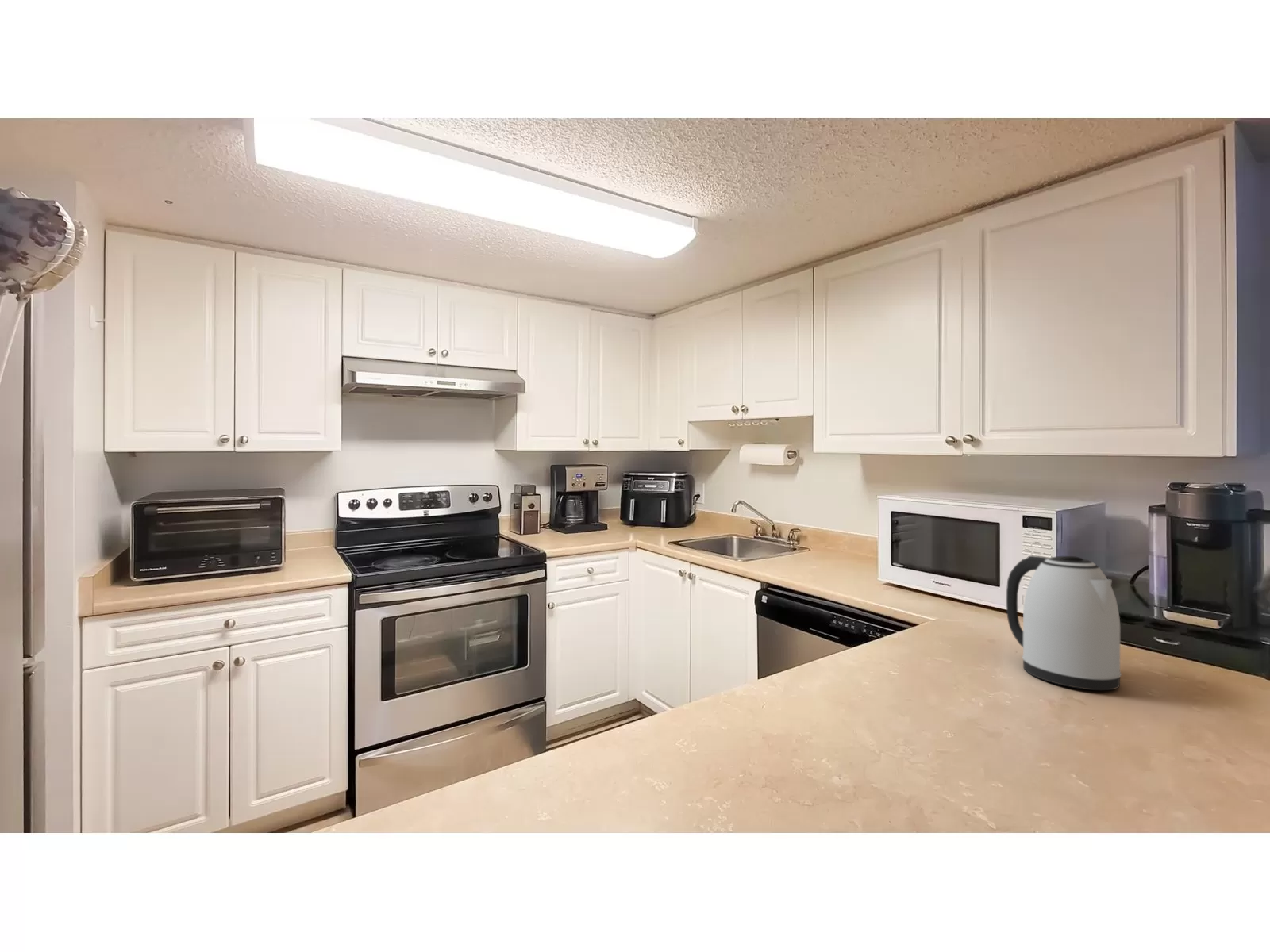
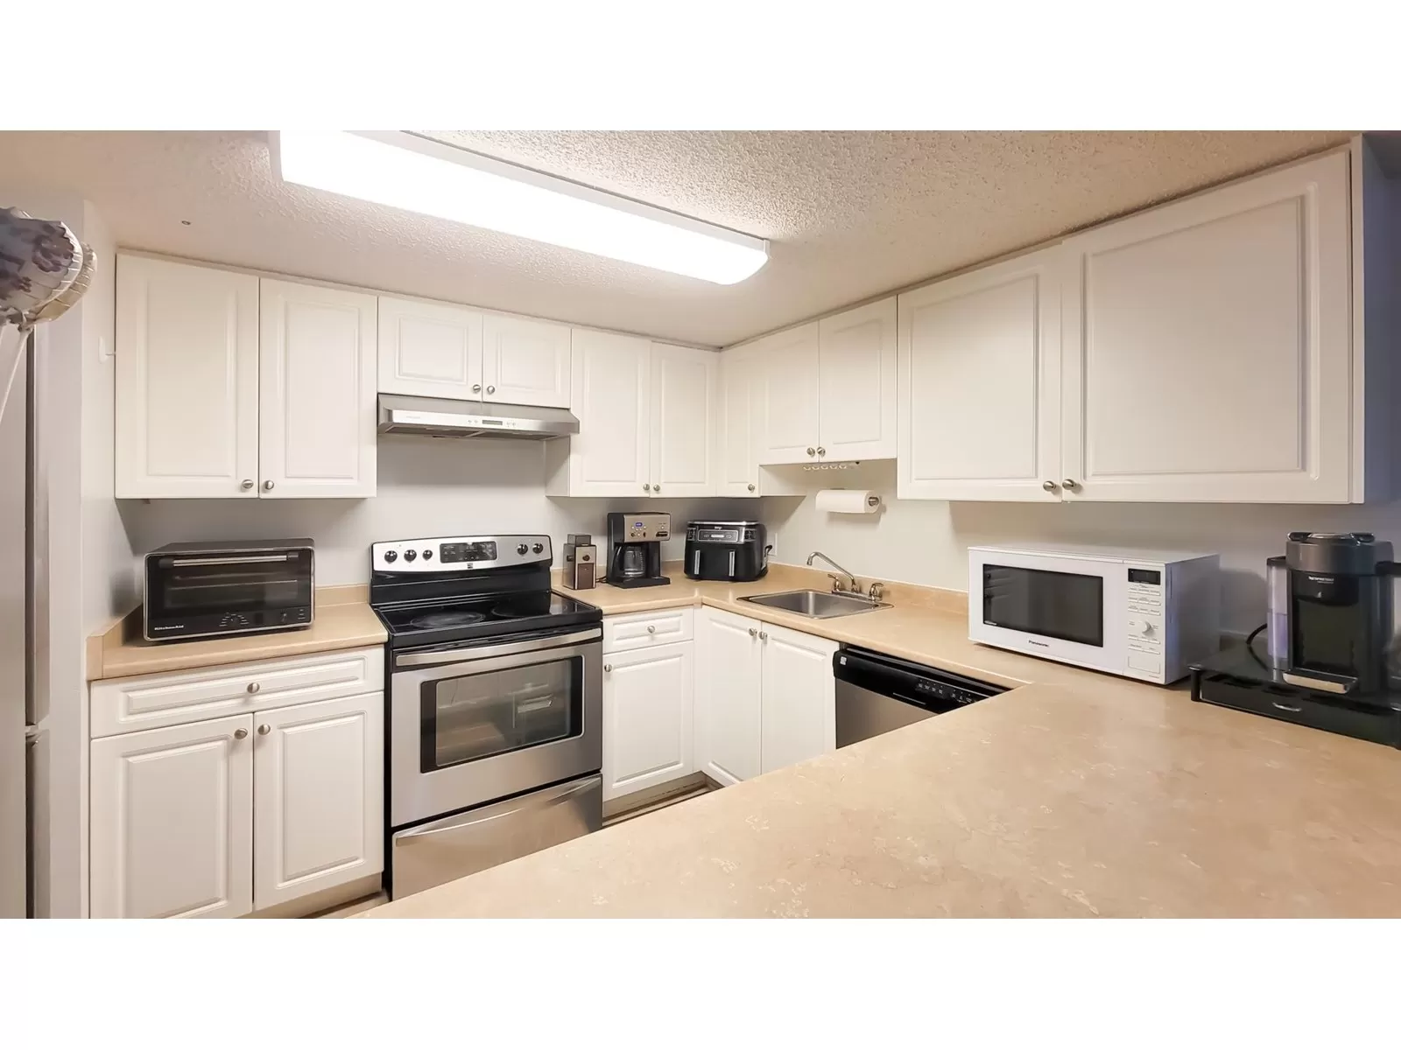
- kettle [1006,555,1122,691]
